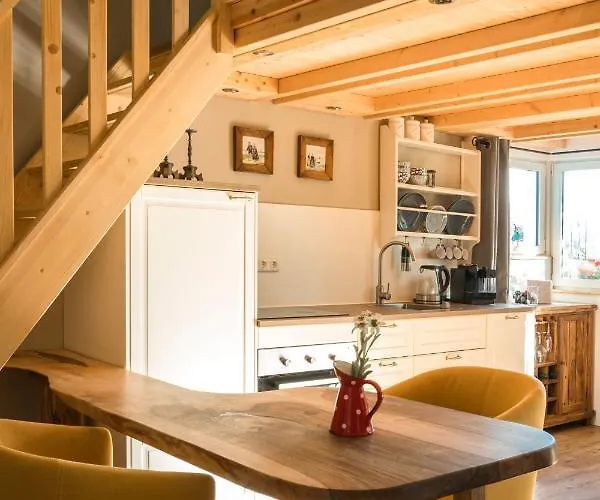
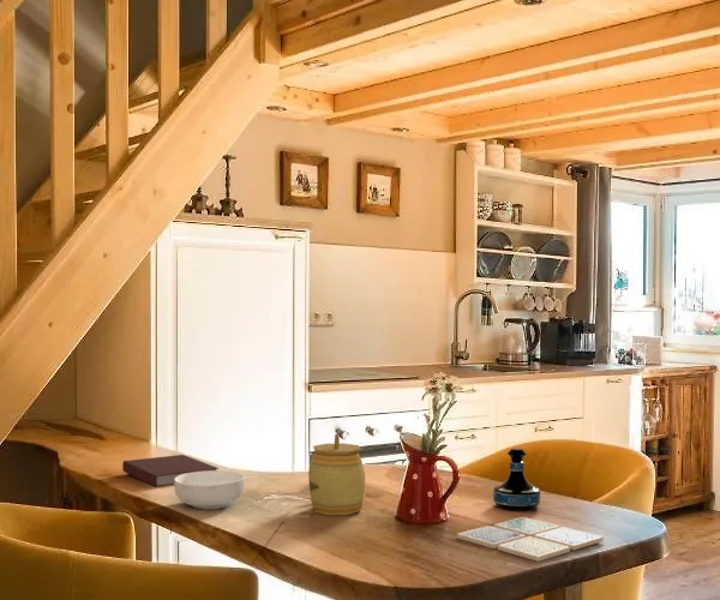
+ tequila bottle [492,446,541,512]
+ jar [307,433,366,516]
+ drink coaster [456,516,604,563]
+ notebook [121,454,220,488]
+ cereal bowl [173,469,246,510]
